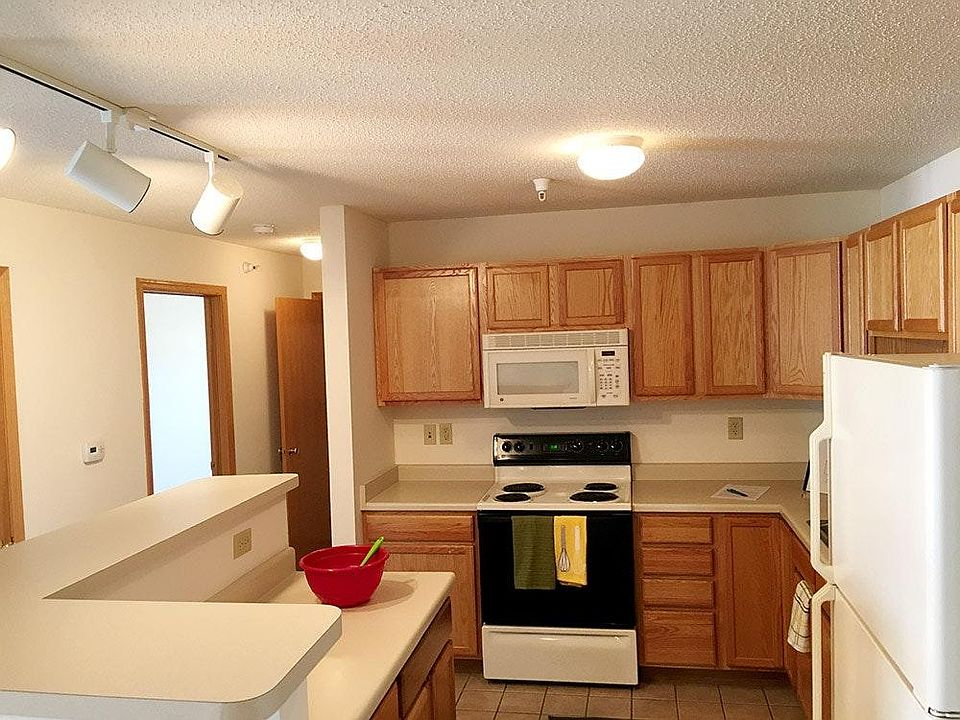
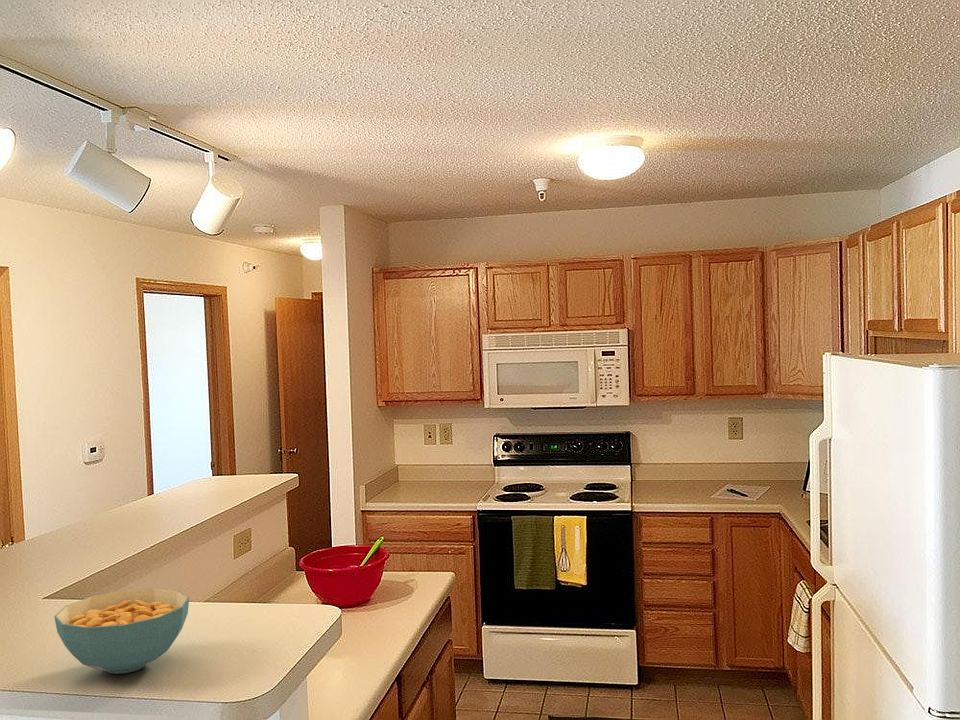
+ cereal bowl [53,587,190,675]
